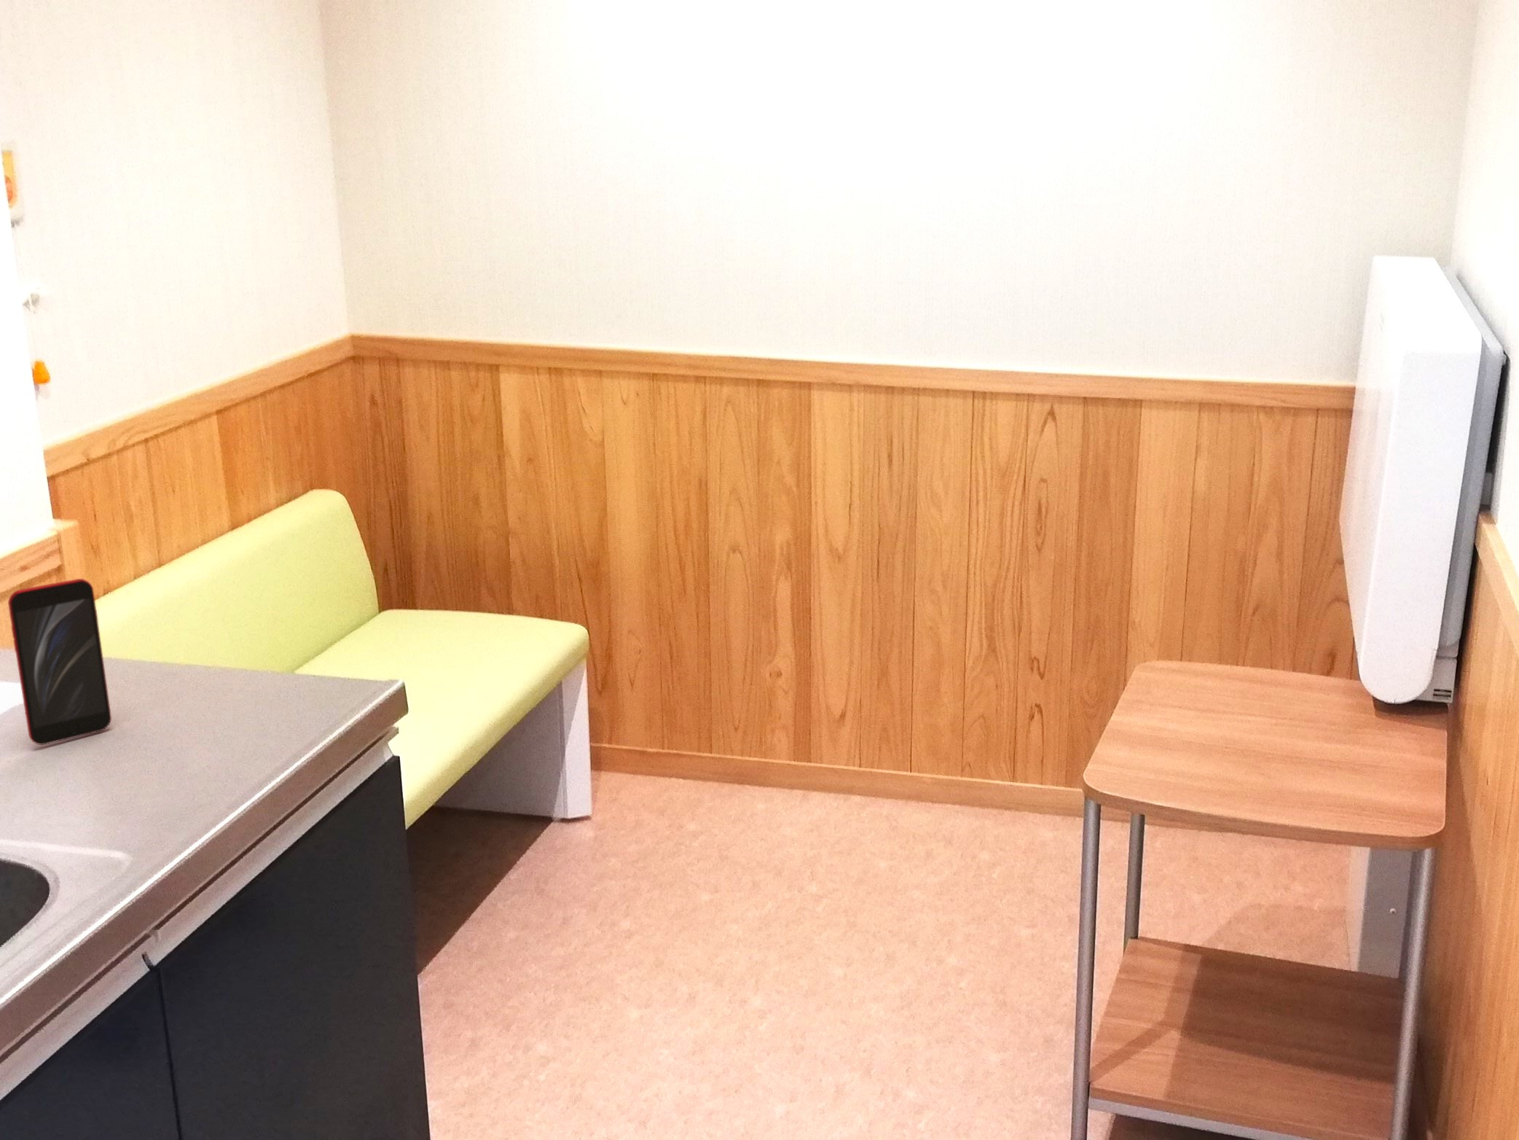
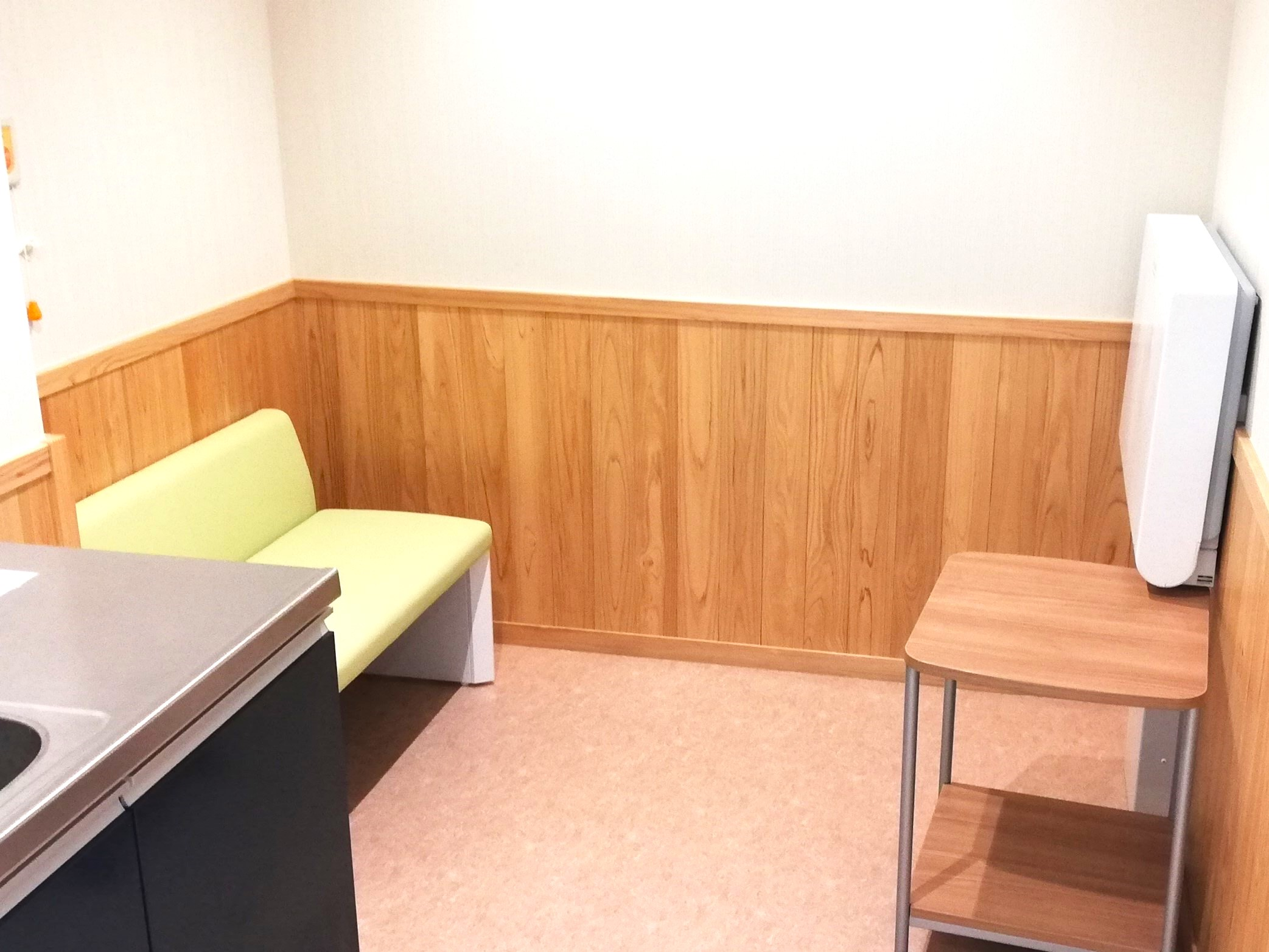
- smartphone [7,578,113,746]
